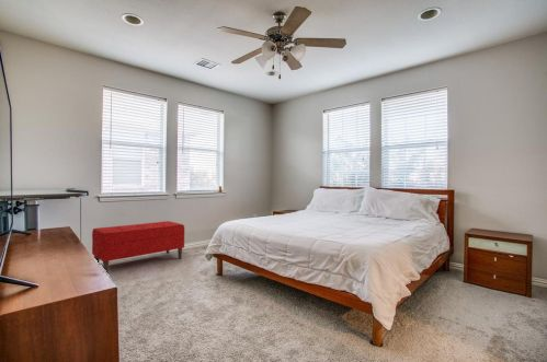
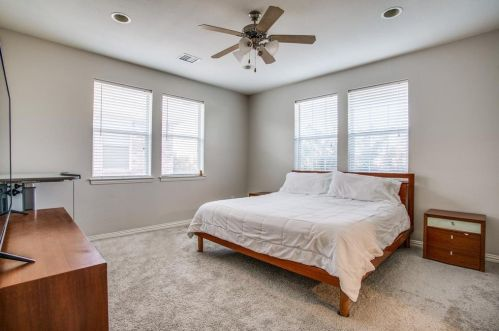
- bench [91,220,185,273]
